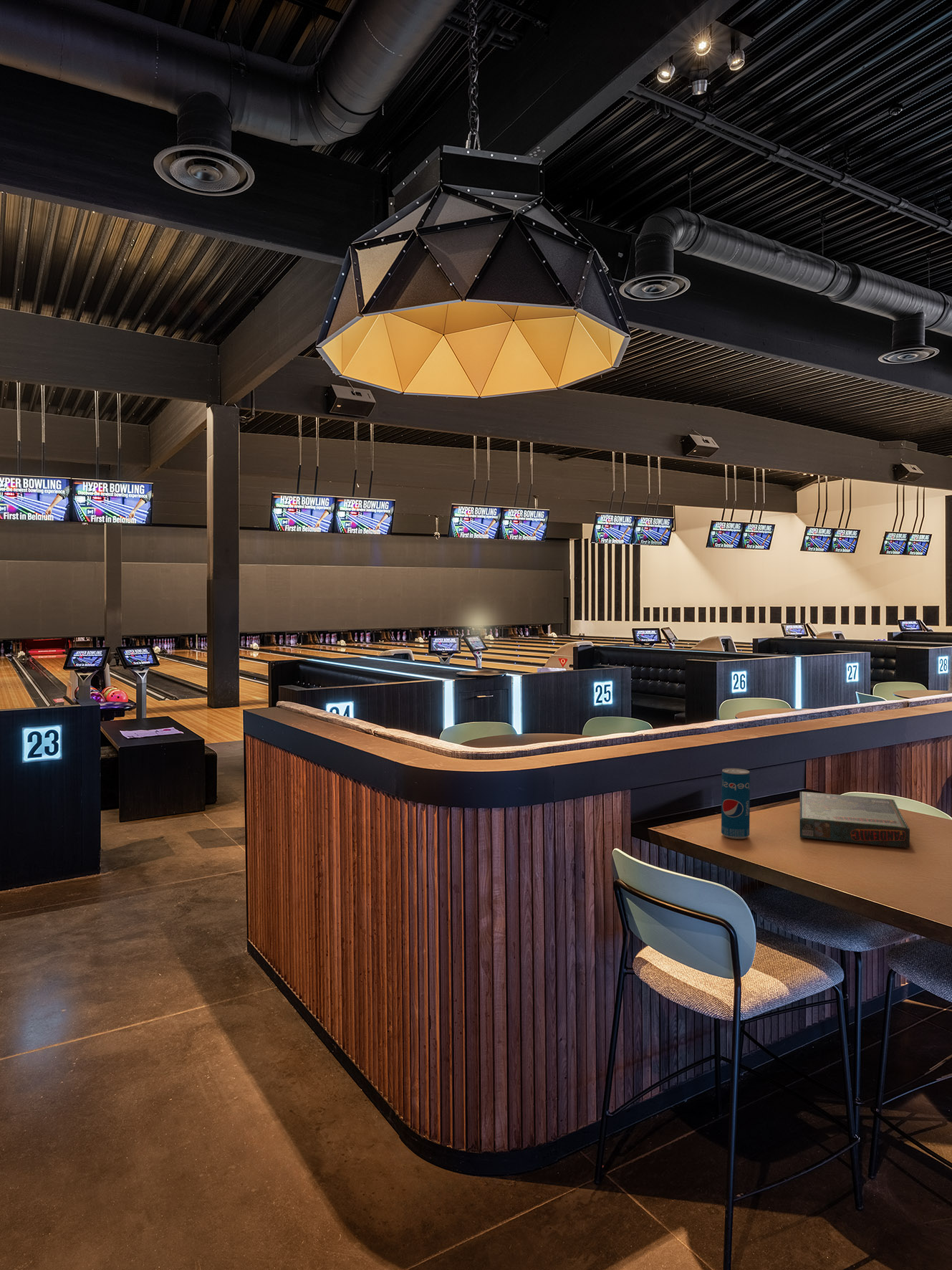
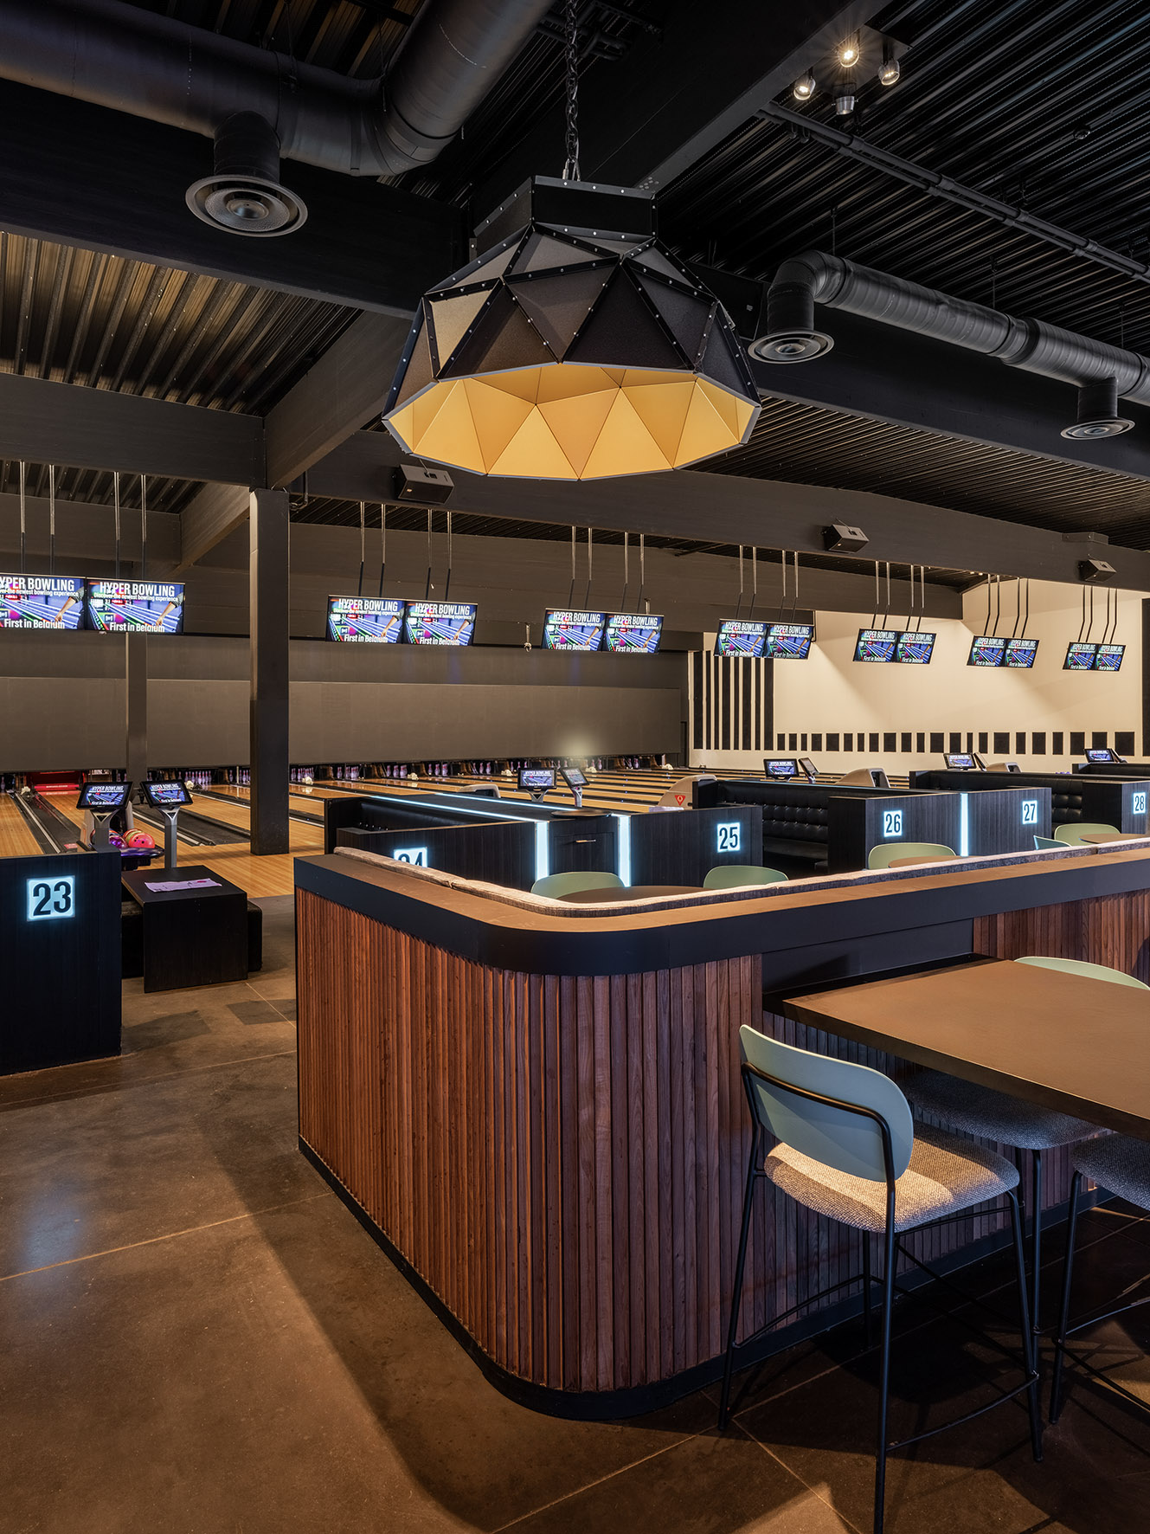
- board game [799,791,910,849]
- beverage can [721,768,751,840]
